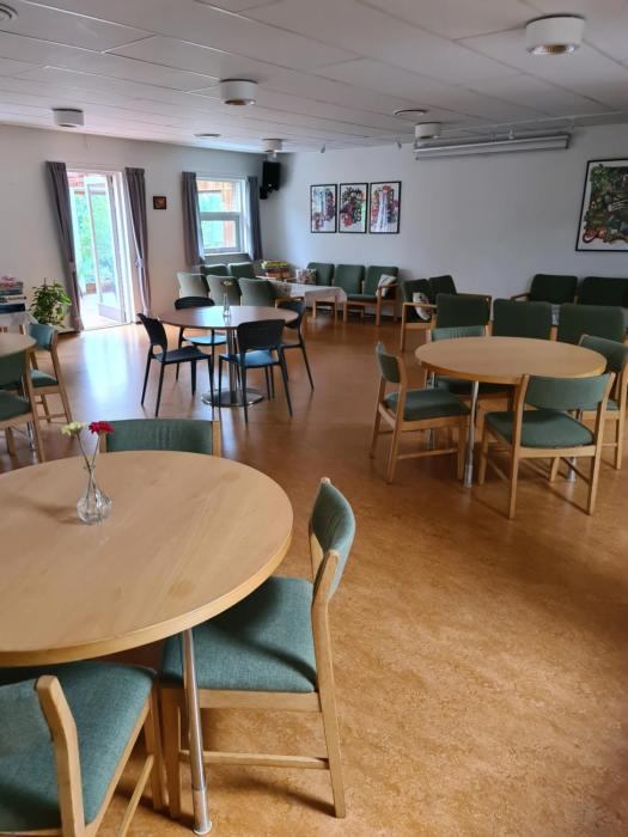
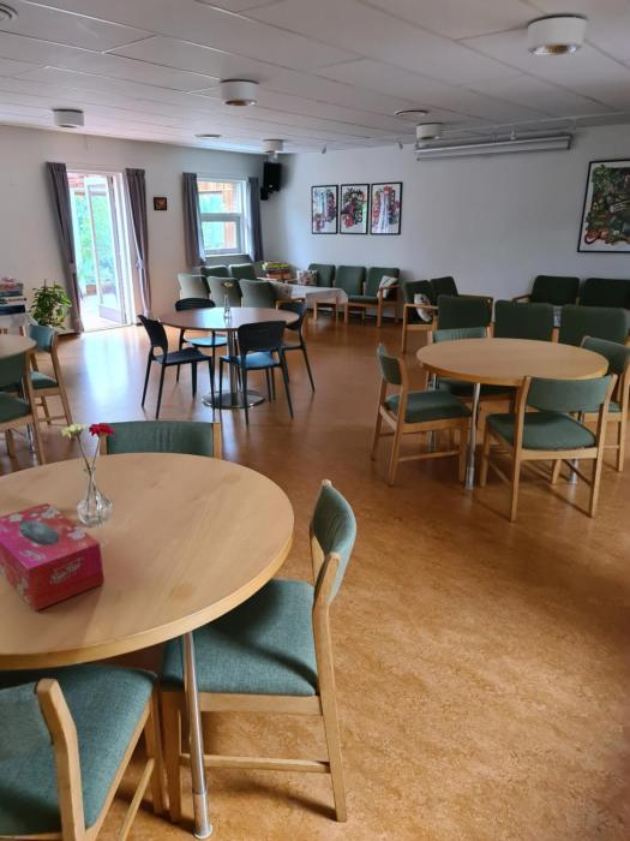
+ tissue box [0,502,106,613]
